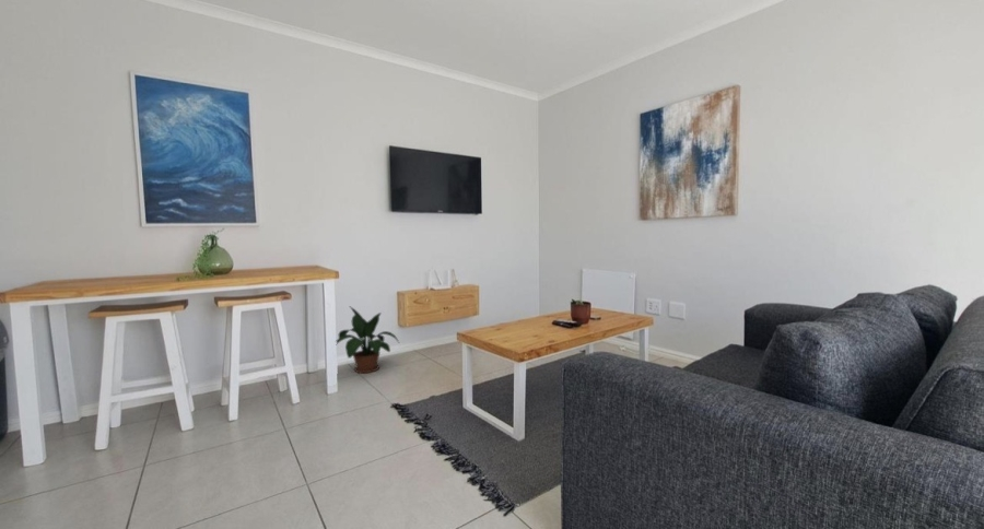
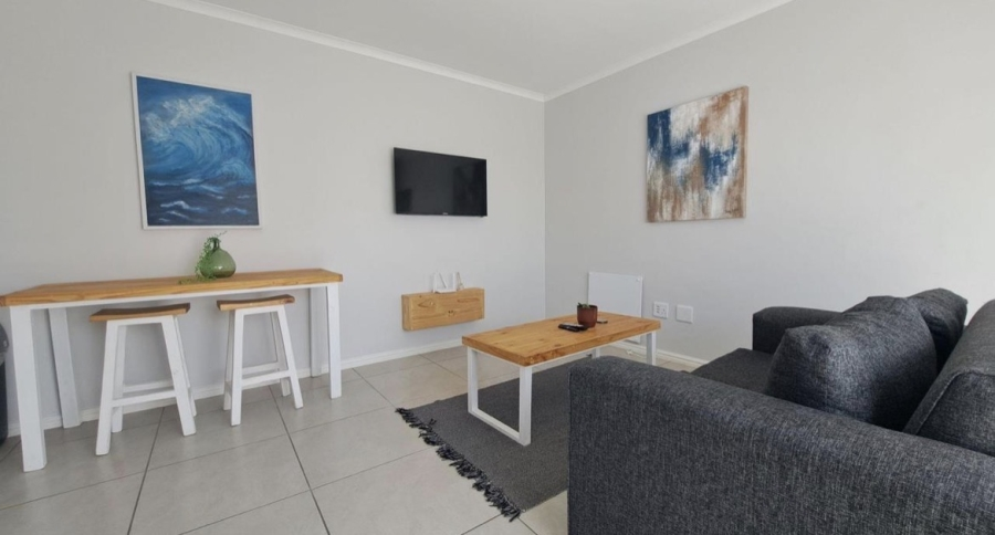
- potted plant [336,306,400,374]
